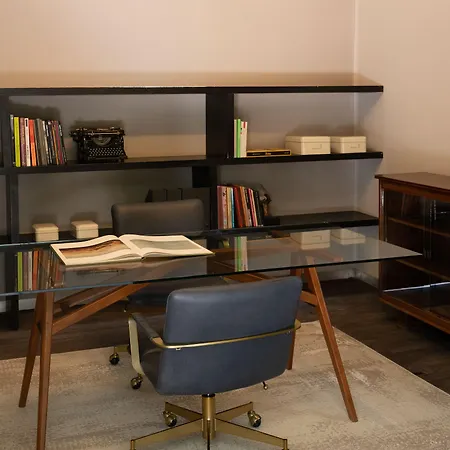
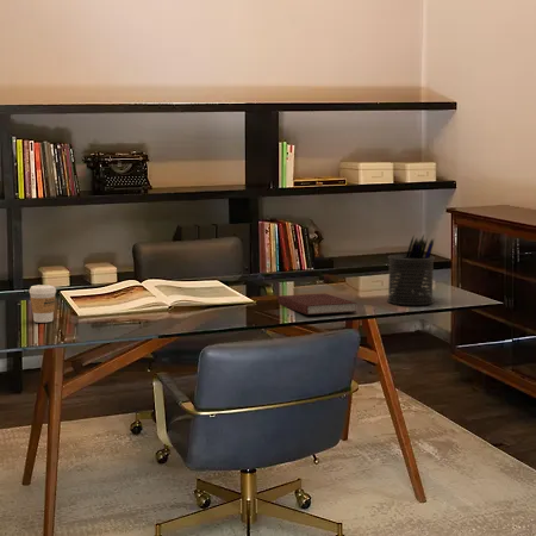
+ pen holder [386,233,436,306]
+ notebook [276,292,357,316]
+ coffee cup [29,283,57,324]
